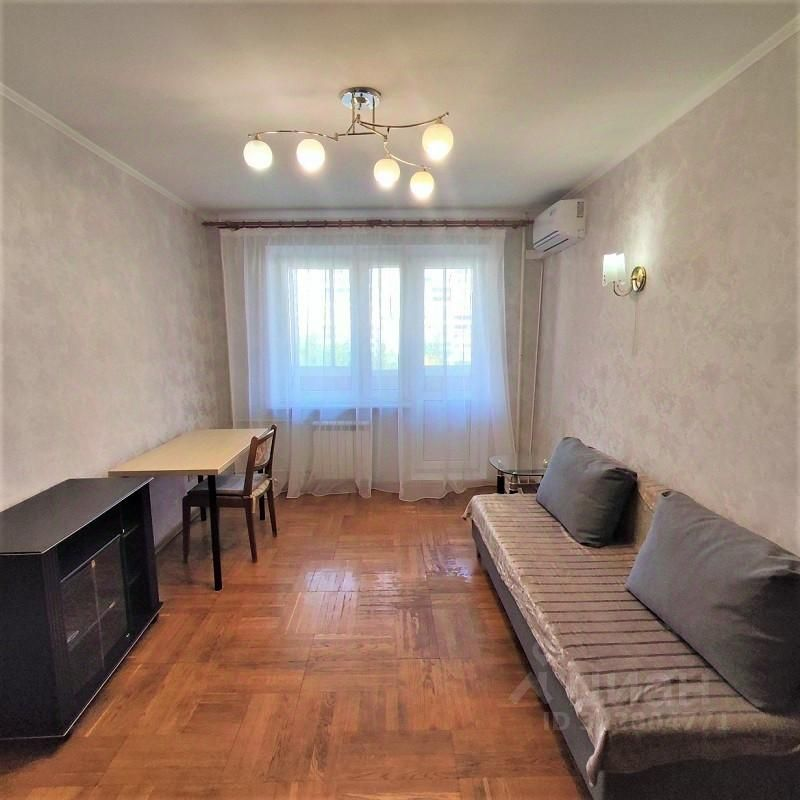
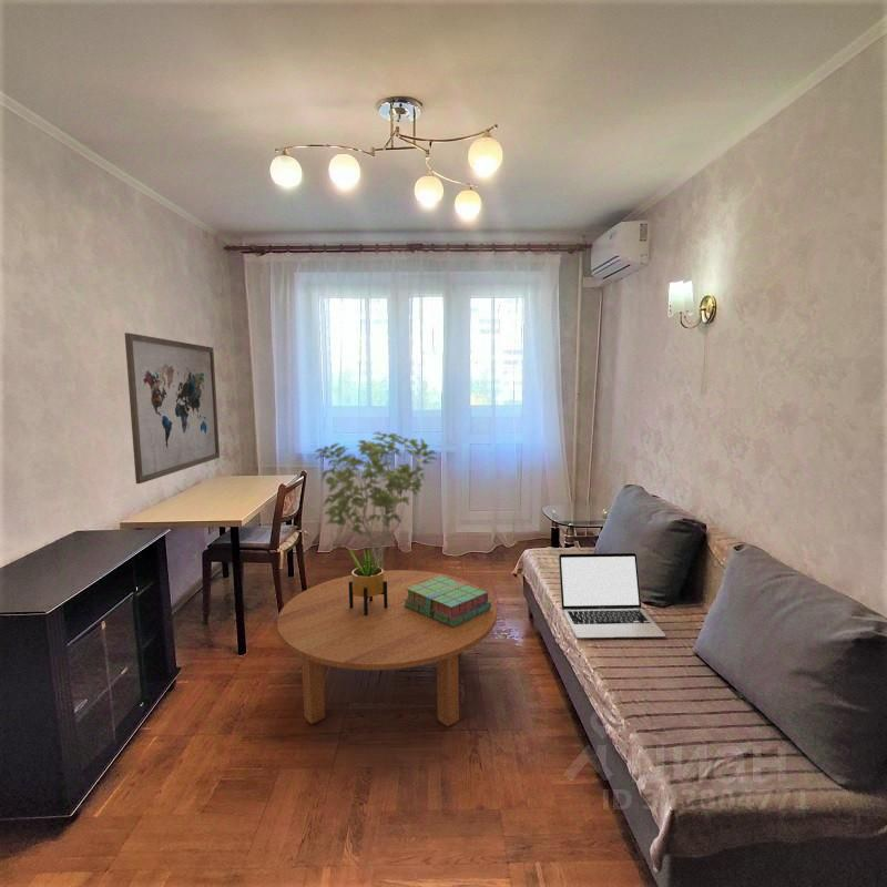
+ potted plant [347,542,388,615]
+ stack of books [404,575,491,628]
+ shrub [314,431,438,570]
+ coffee table [276,569,498,727]
+ wall art [123,332,221,485]
+ laptop [558,552,666,639]
